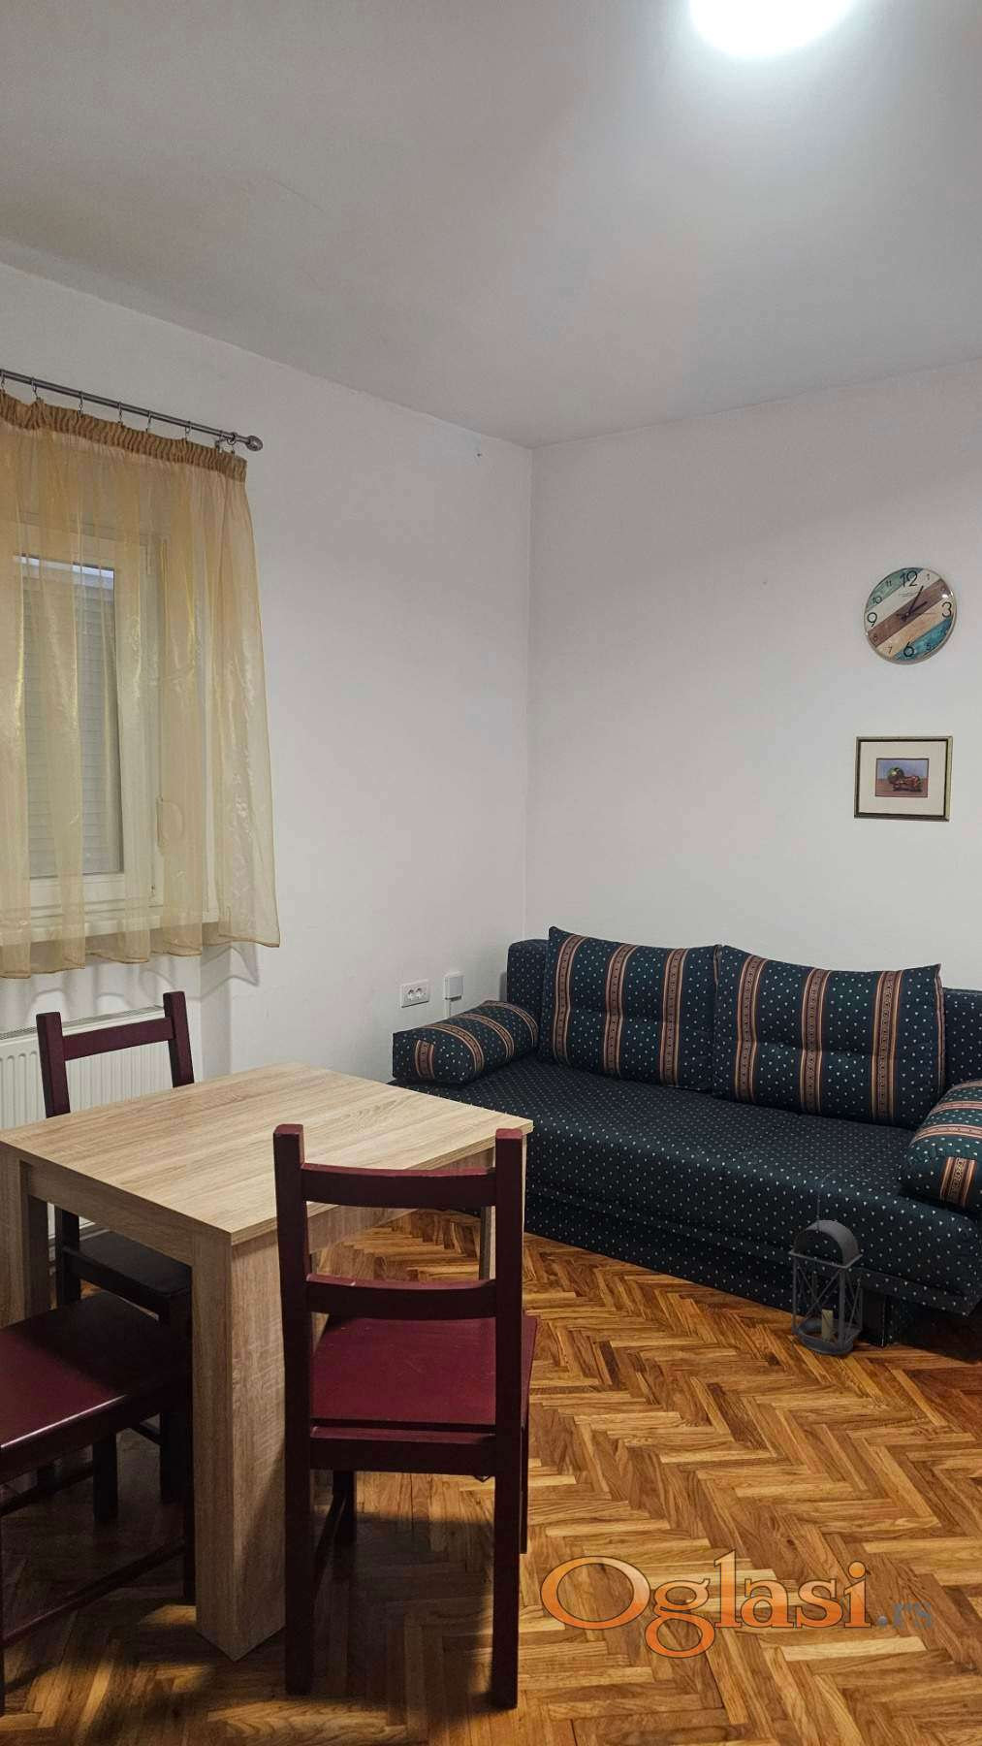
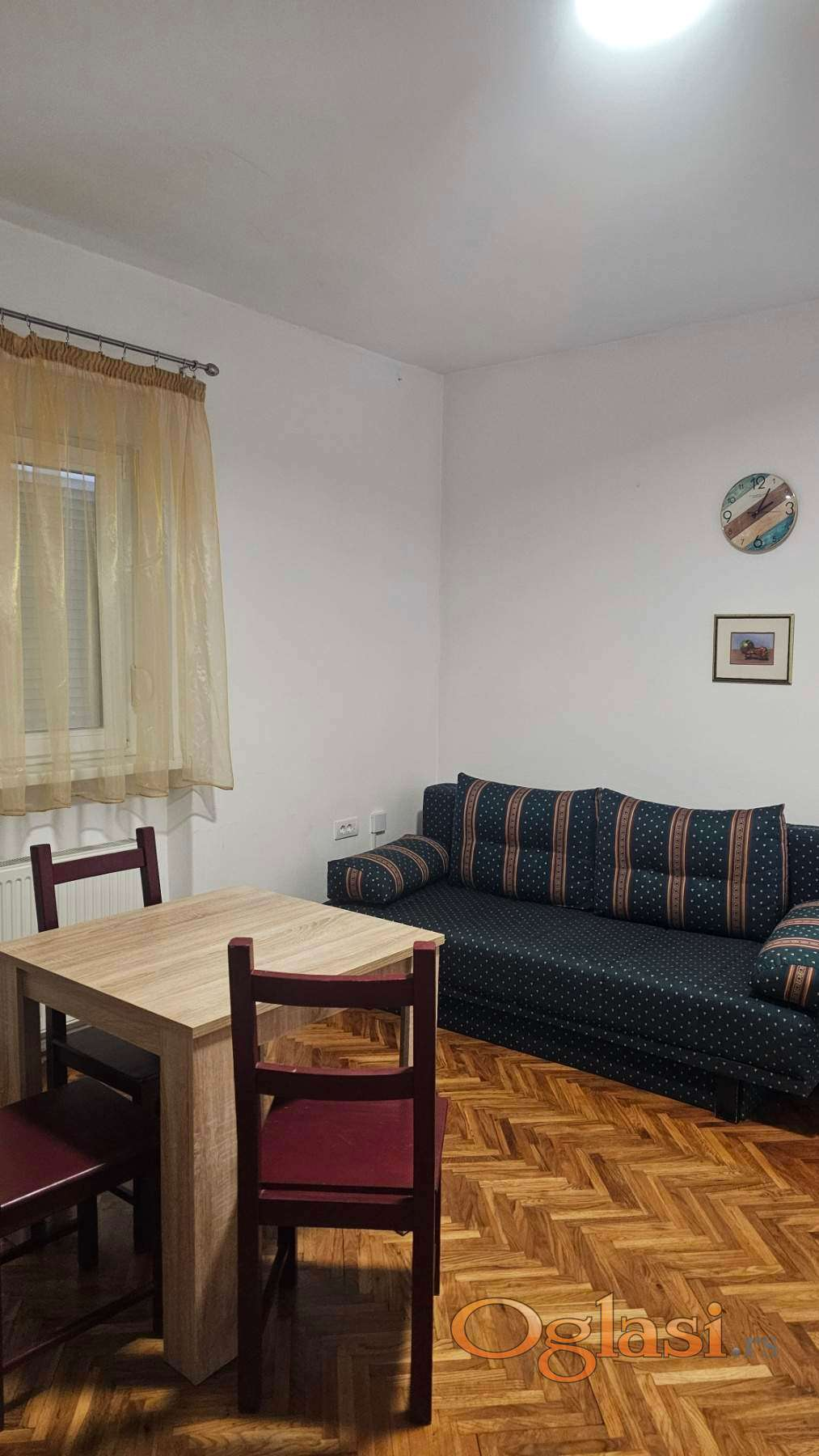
- lantern [787,1170,863,1356]
